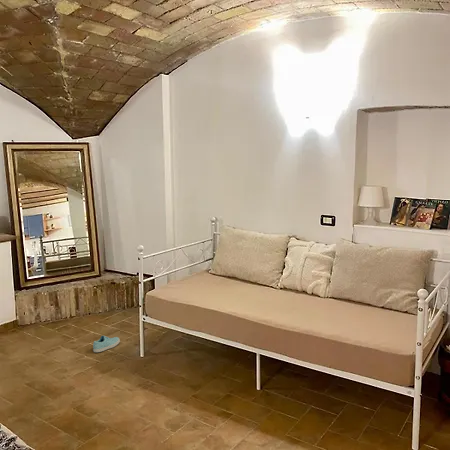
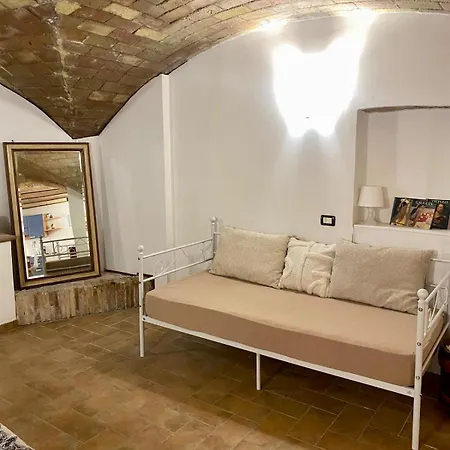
- sneaker [92,335,121,353]
